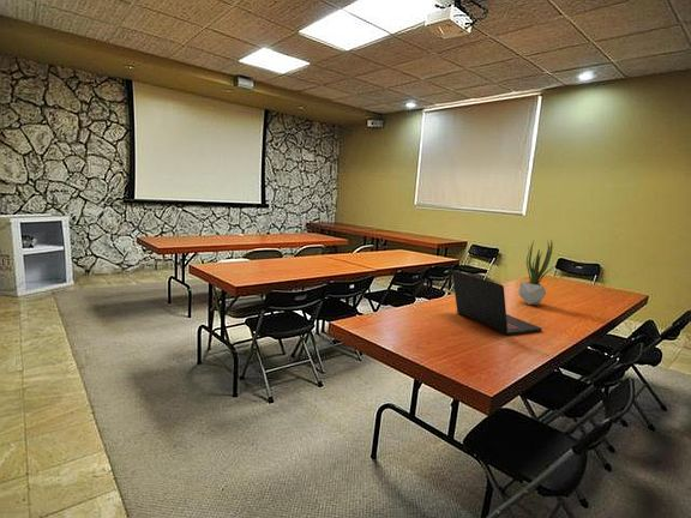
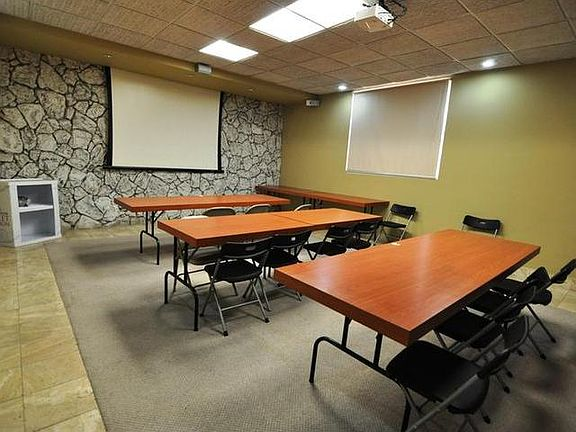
- potted plant [517,239,557,306]
- laptop [451,269,543,336]
